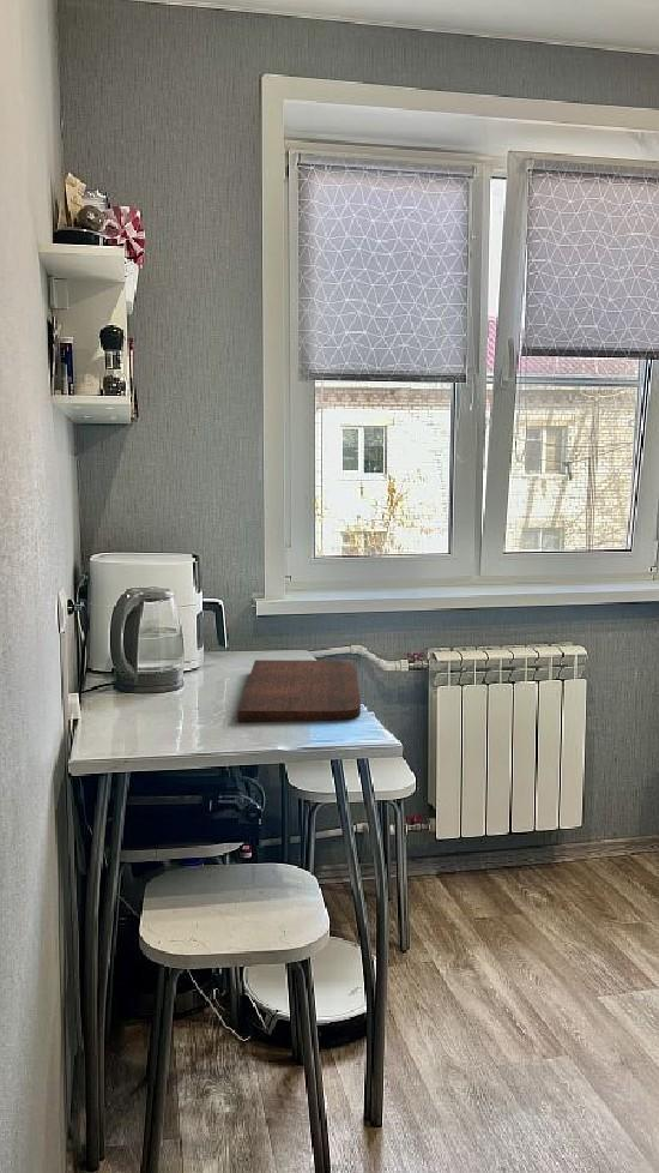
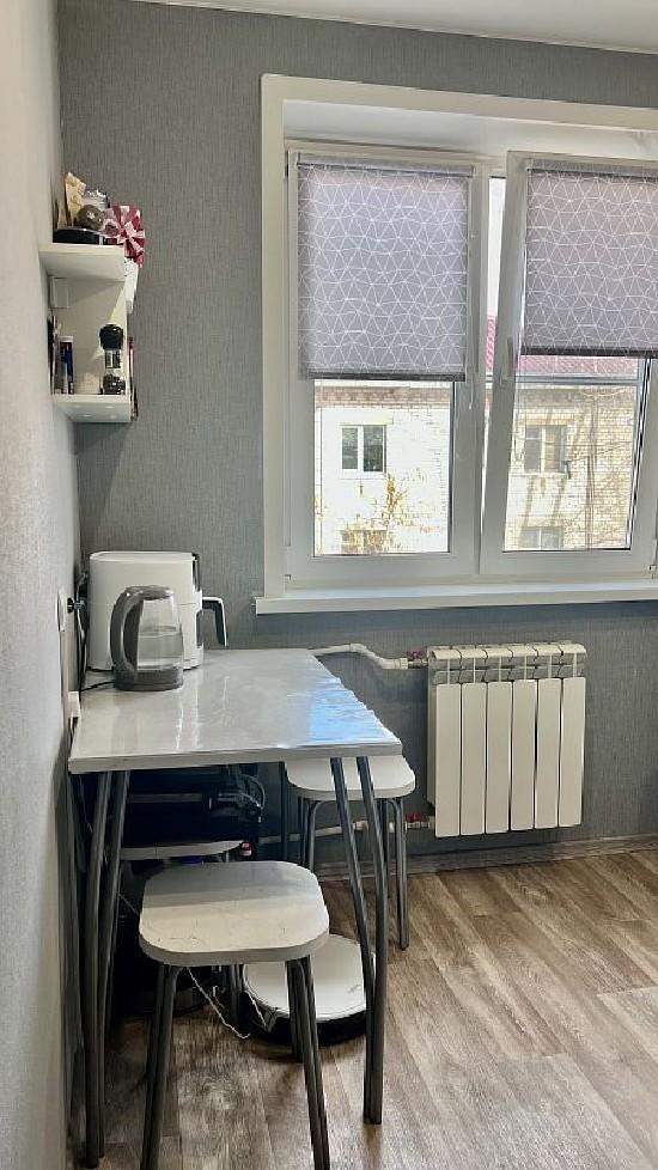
- cutting board [236,658,362,723]
